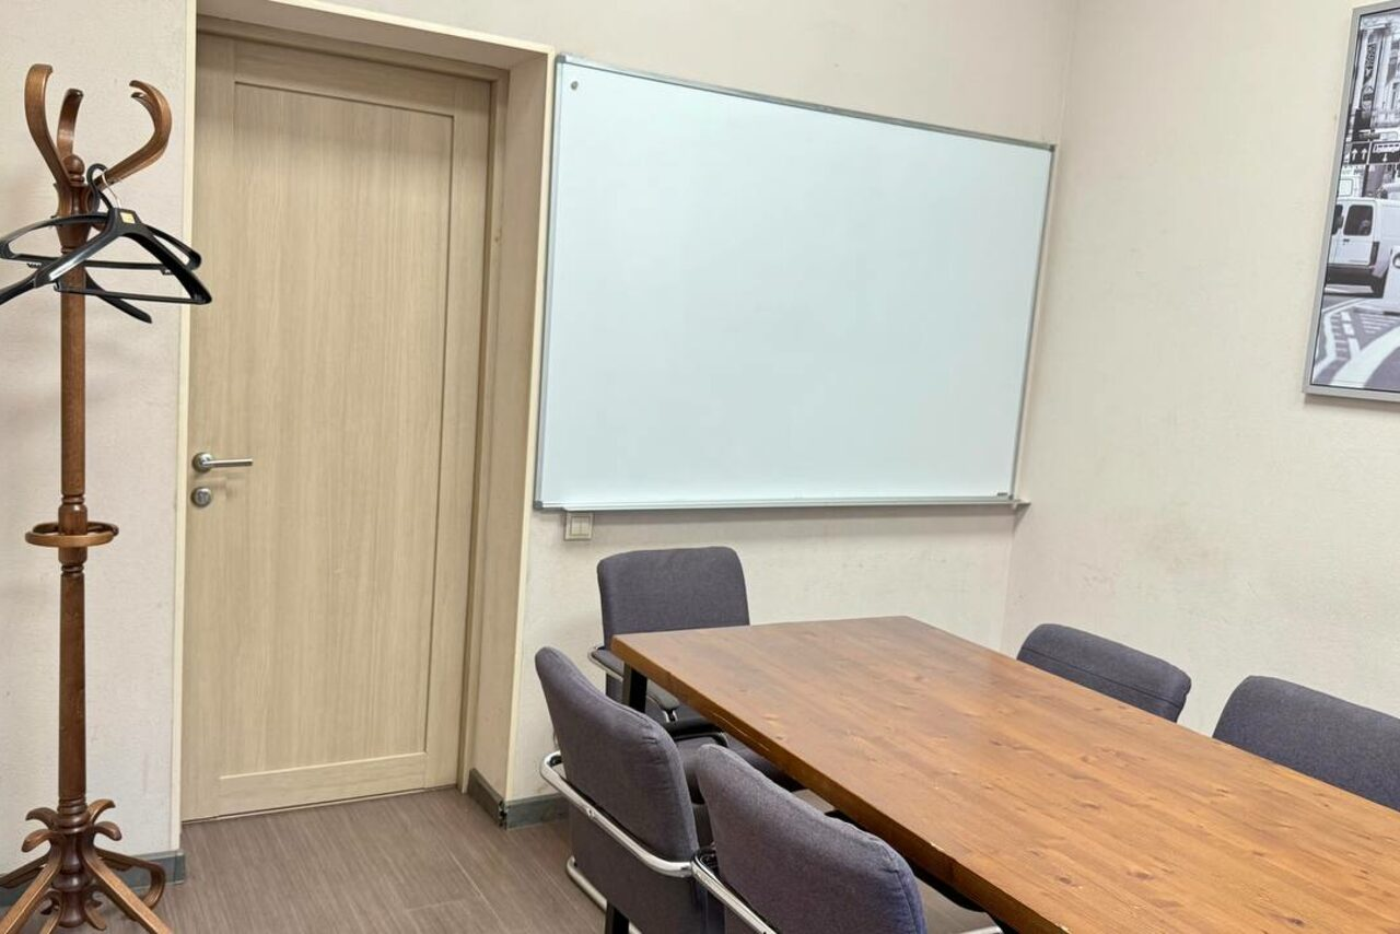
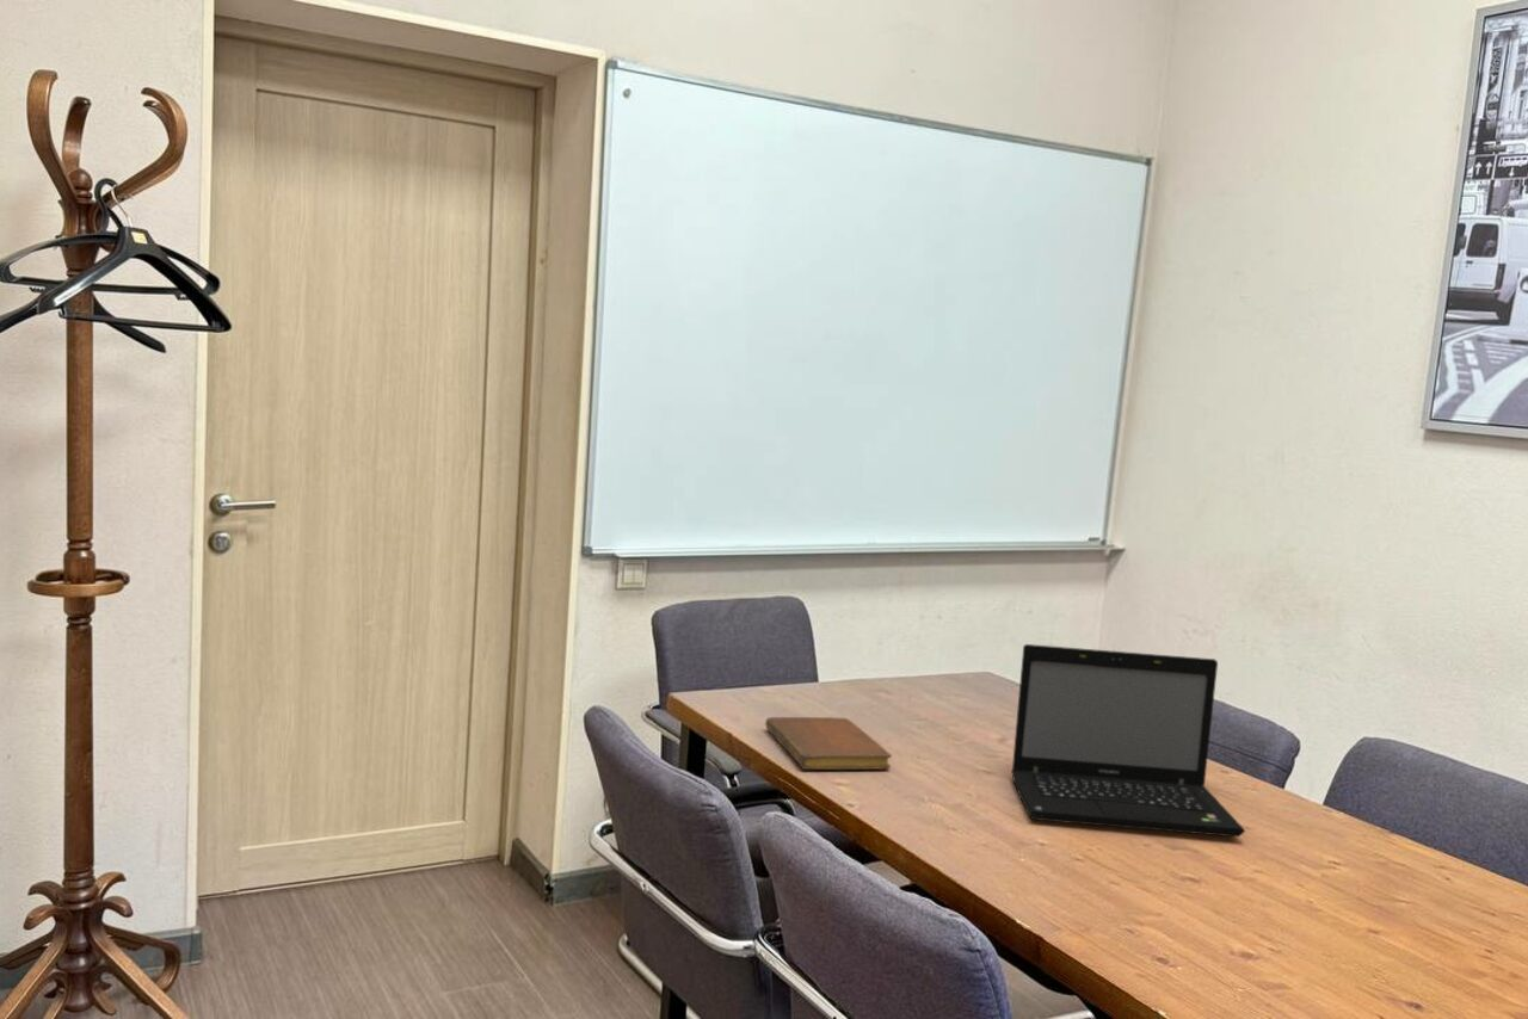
+ laptop [1010,643,1246,839]
+ notebook [764,716,893,771]
